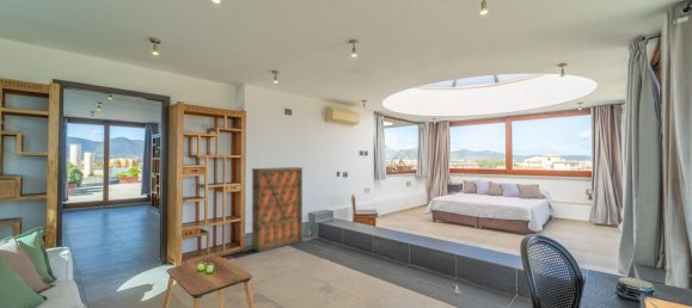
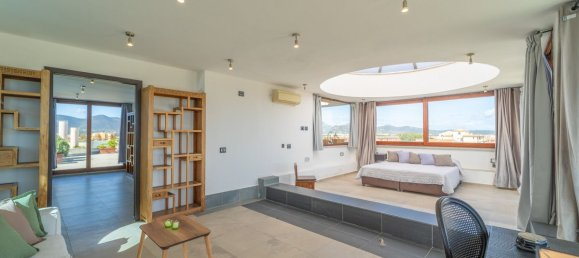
- storage cabinet [251,166,304,253]
